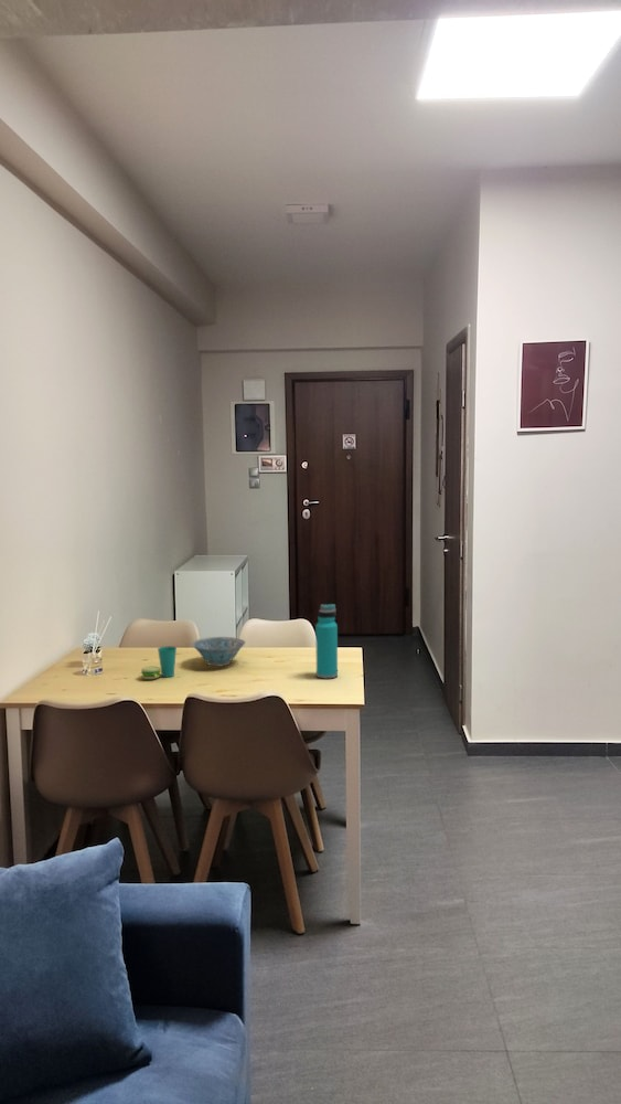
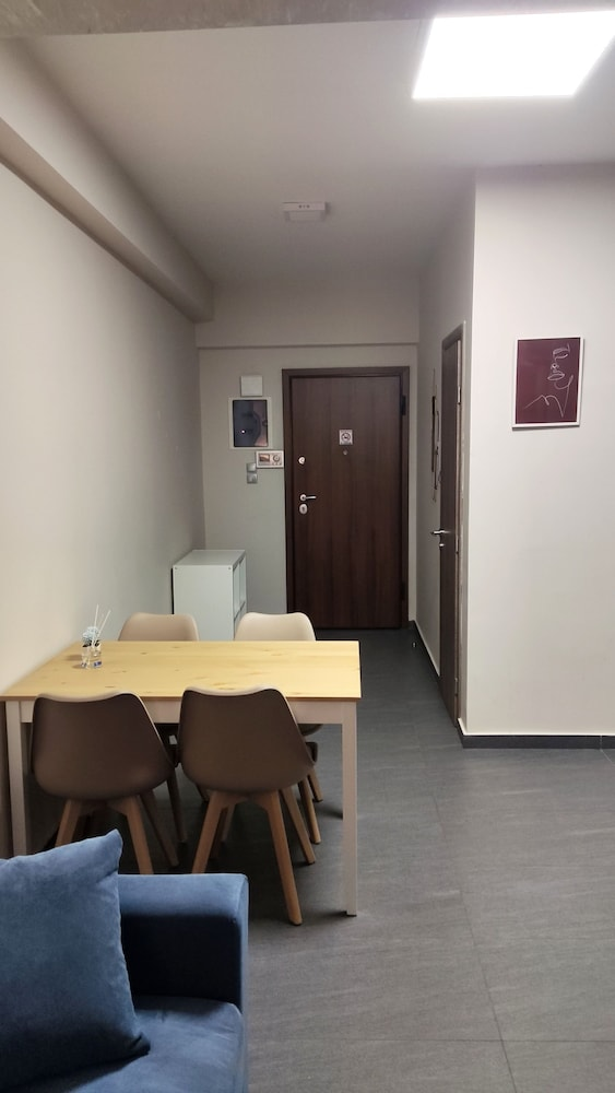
- ceramic bowl [191,636,247,668]
- water bottle [314,603,339,679]
- cup [140,645,178,680]
